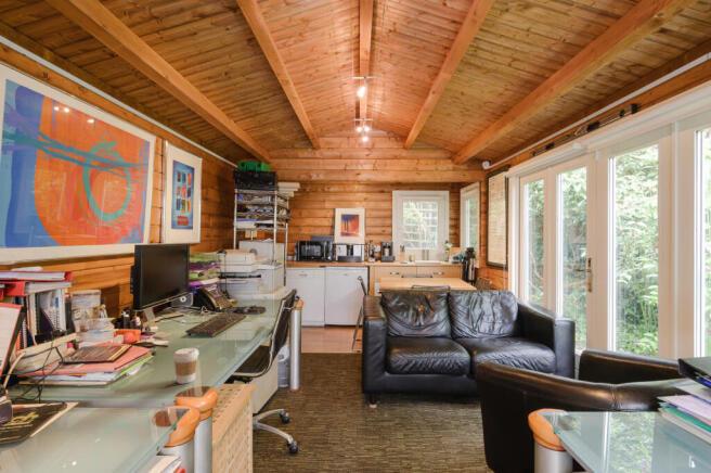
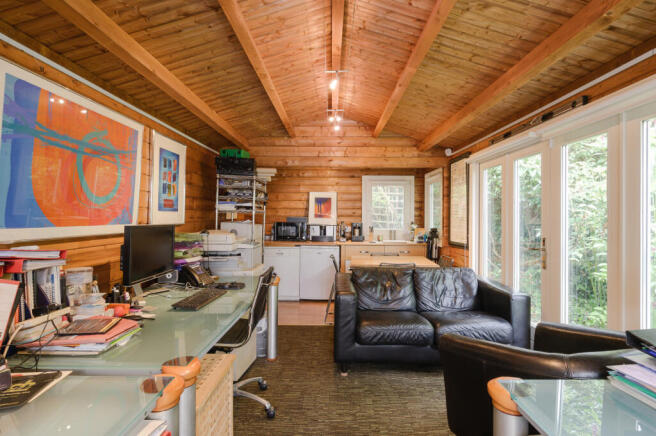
- coffee cup [172,347,199,385]
